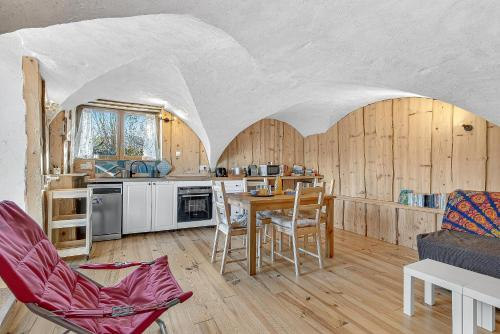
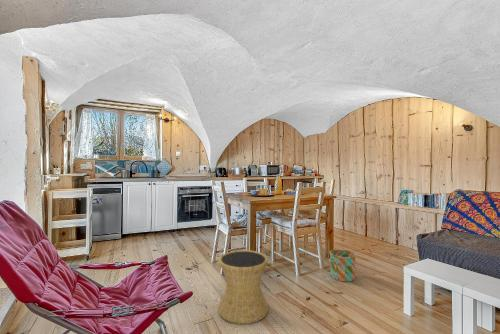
+ side table [217,249,270,325]
+ bucket [327,248,357,283]
